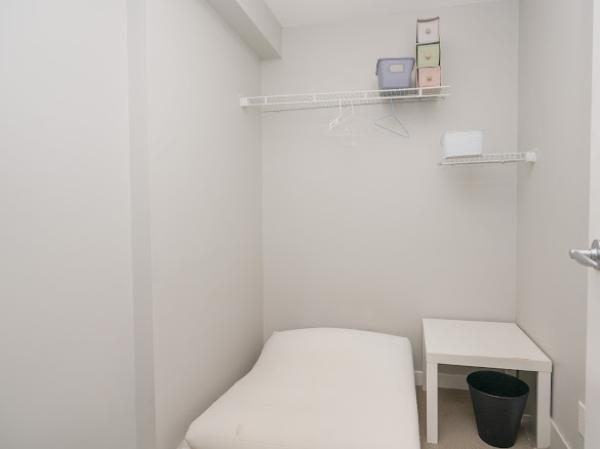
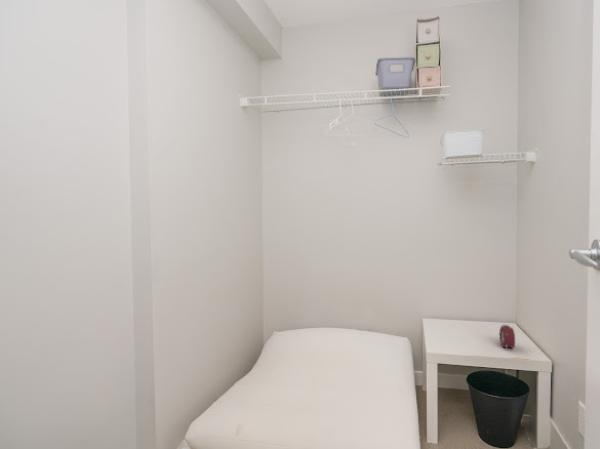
+ alarm clock [498,323,516,350]
